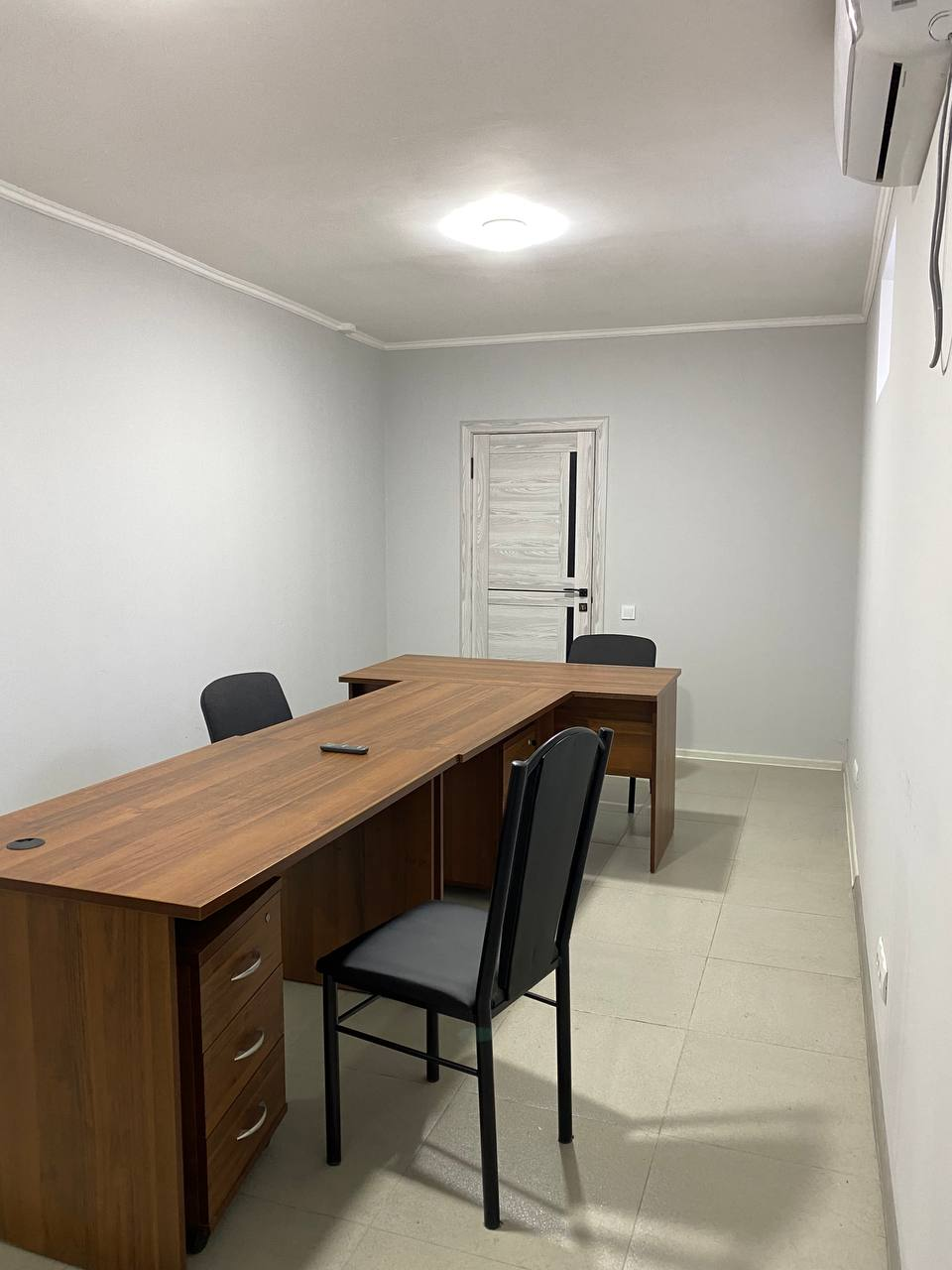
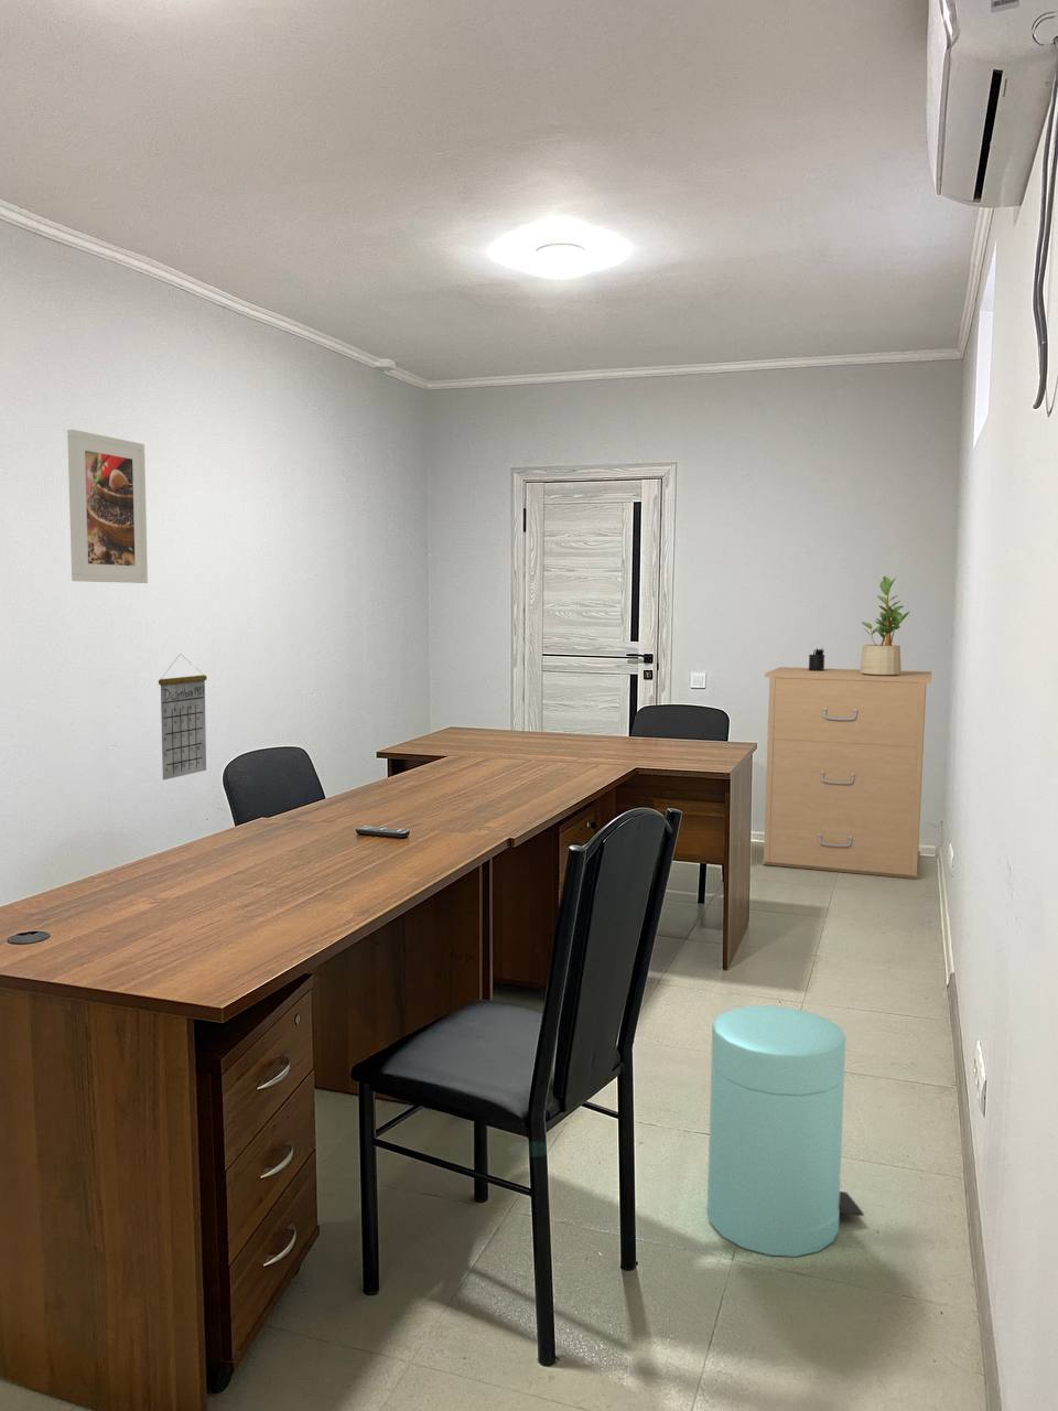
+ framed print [67,429,149,584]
+ filing cabinet [761,666,932,880]
+ trash can [707,1004,865,1258]
+ pen holder [808,647,827,671]
+ potted plant [859,576,910,676]
+ calendar [158,653,208,781]
